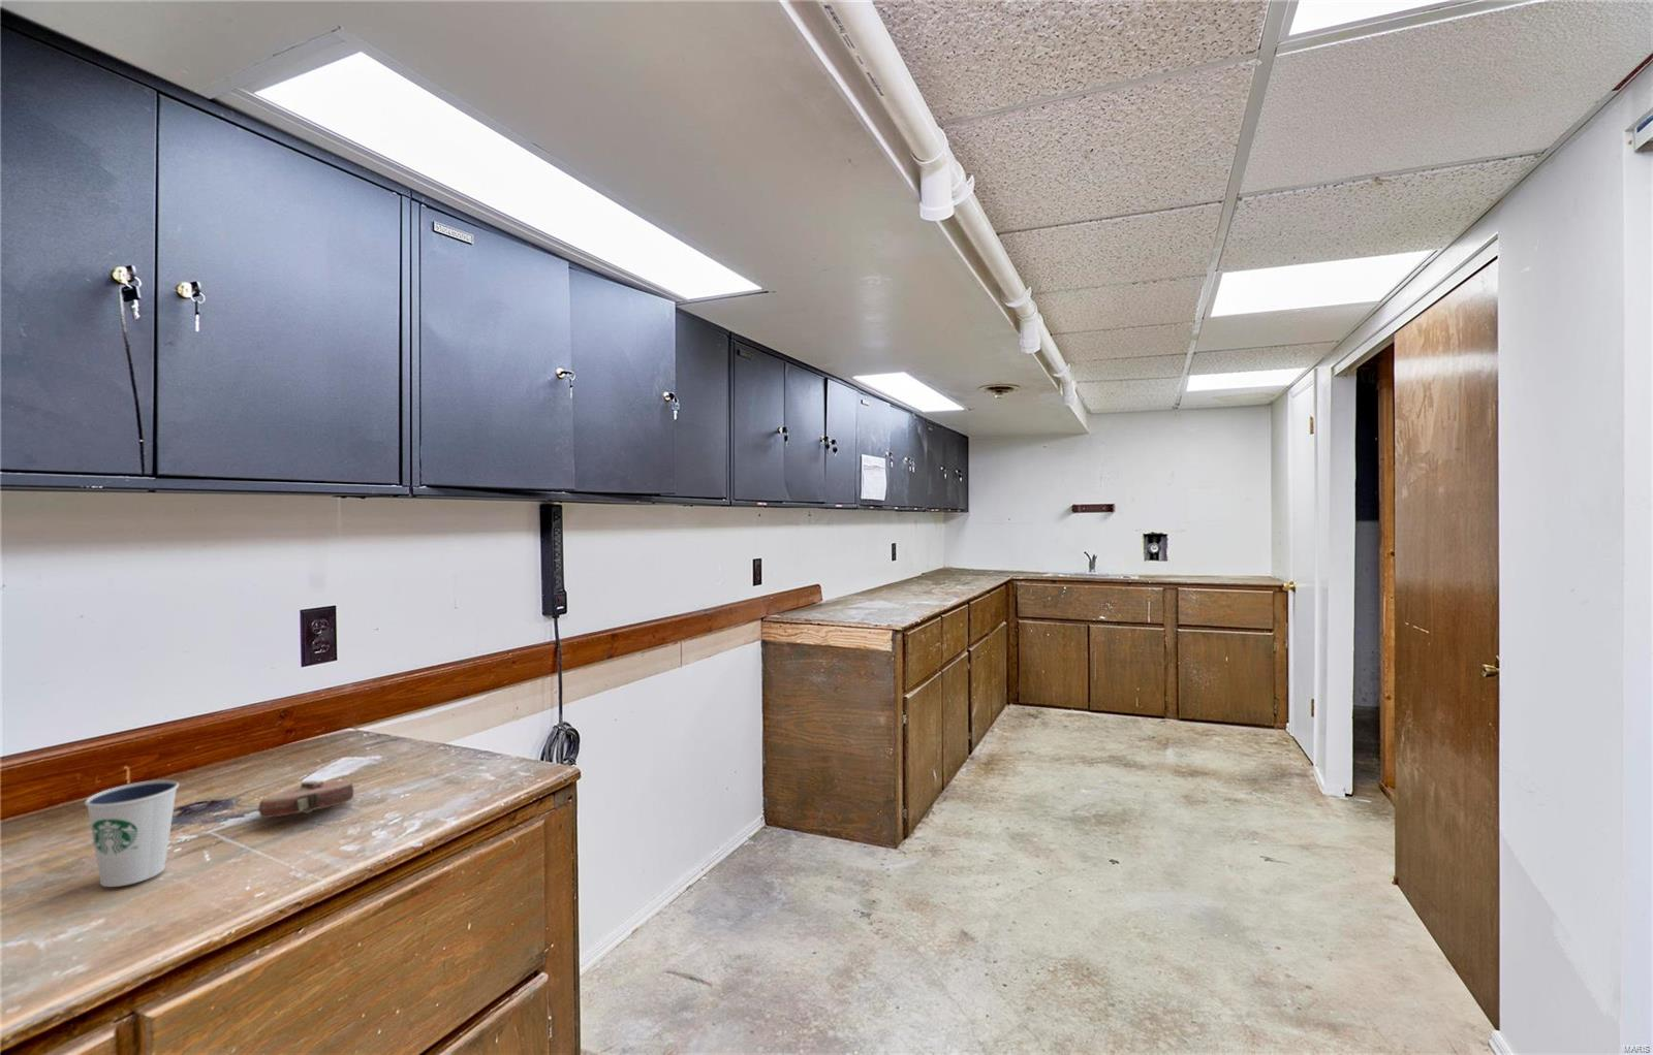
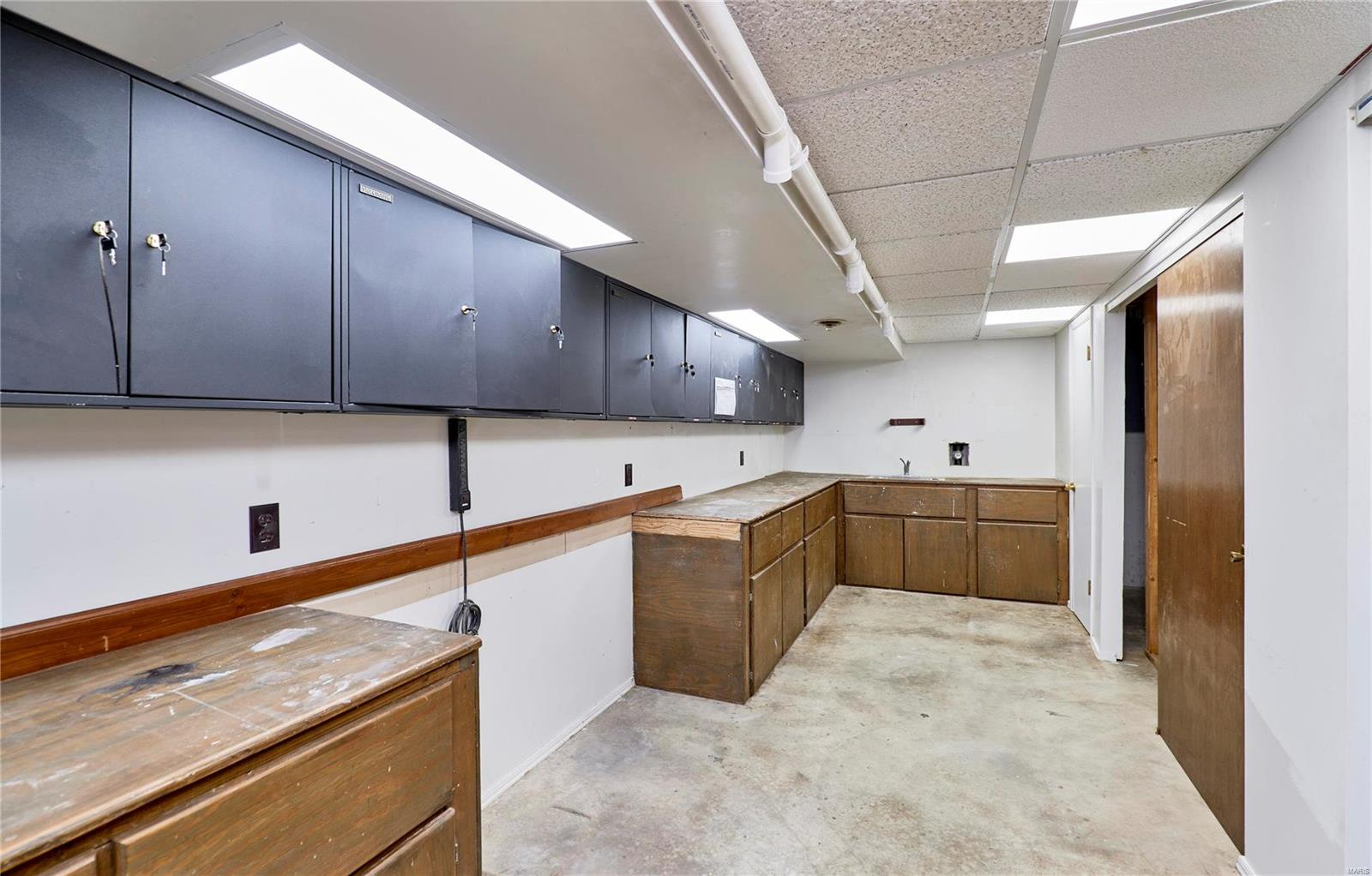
- tape measure [257,779,355,819]
- dixie cup [83,778,180,888]
